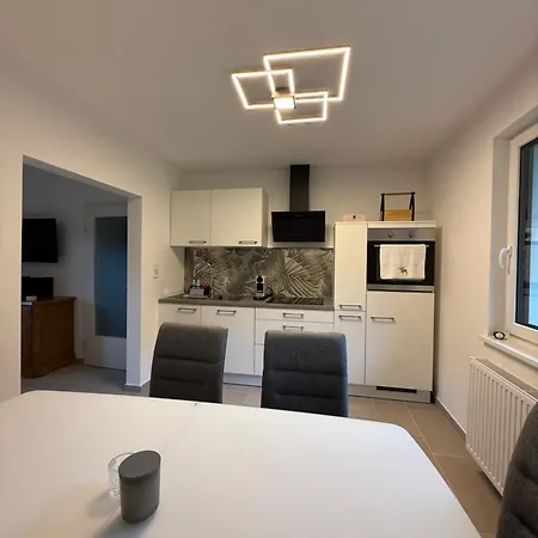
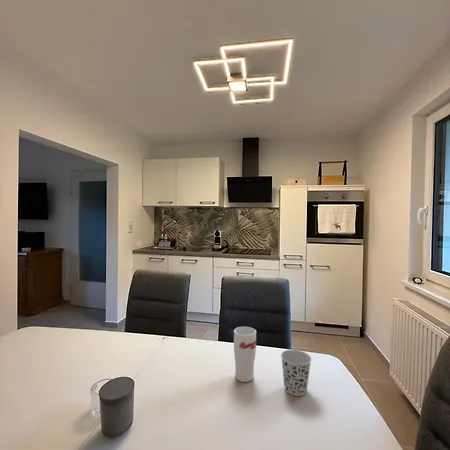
+ cup [280,349,313,397]
+ cup [233,326,257,383]
